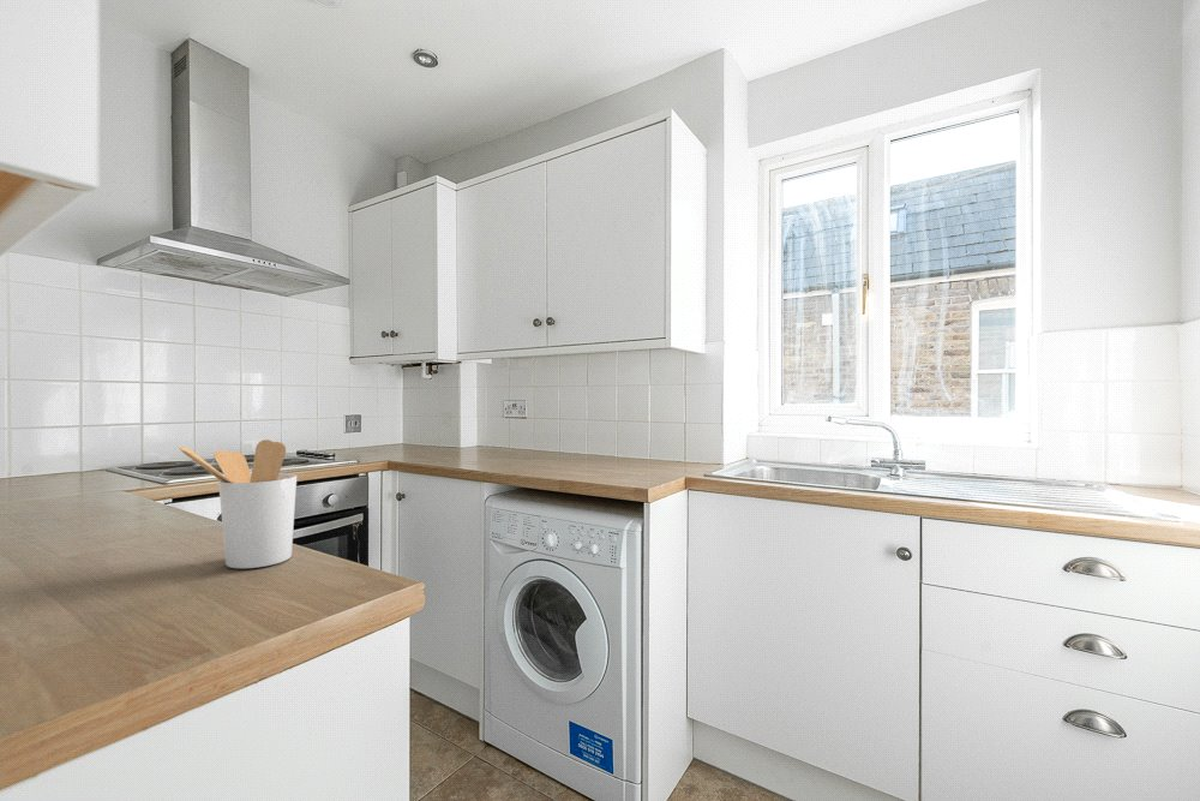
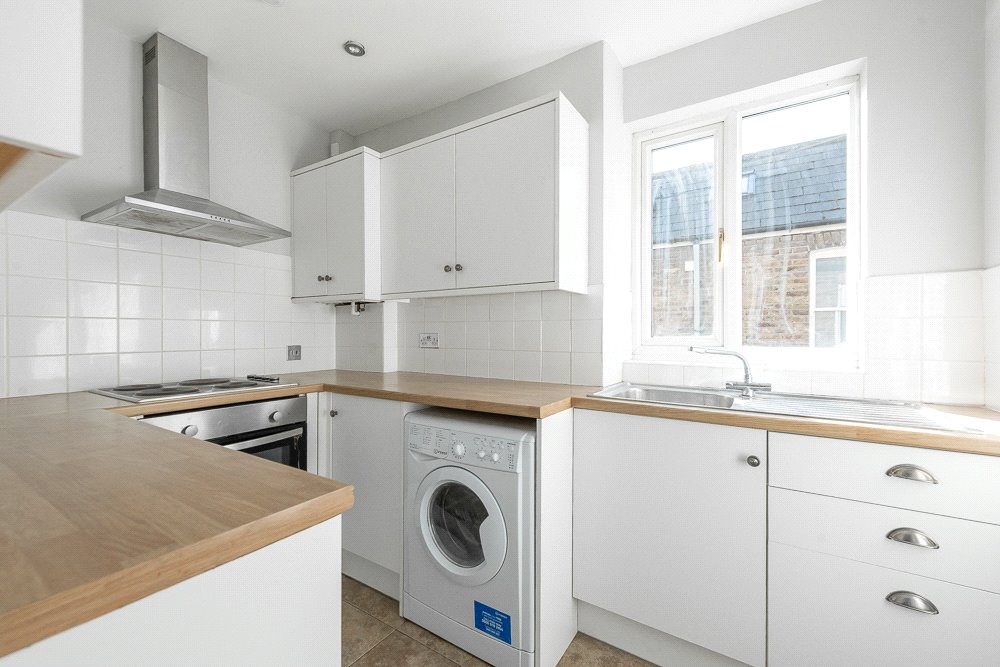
- utensil holder [179,438,298,569]
